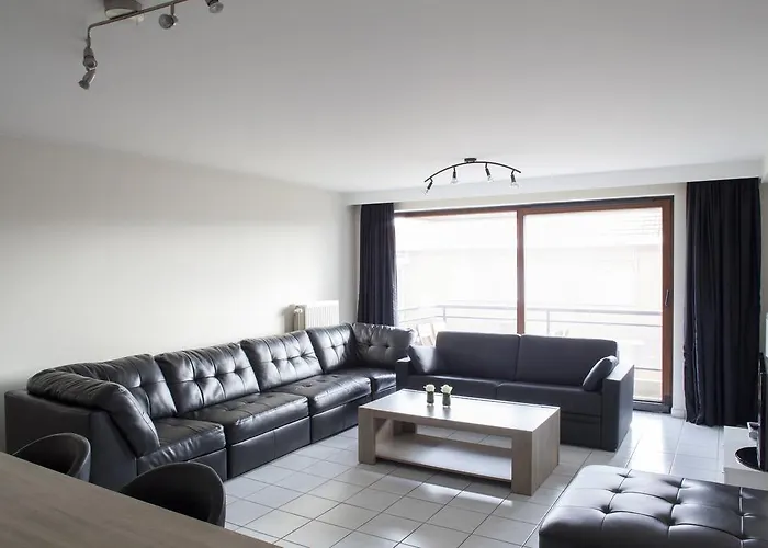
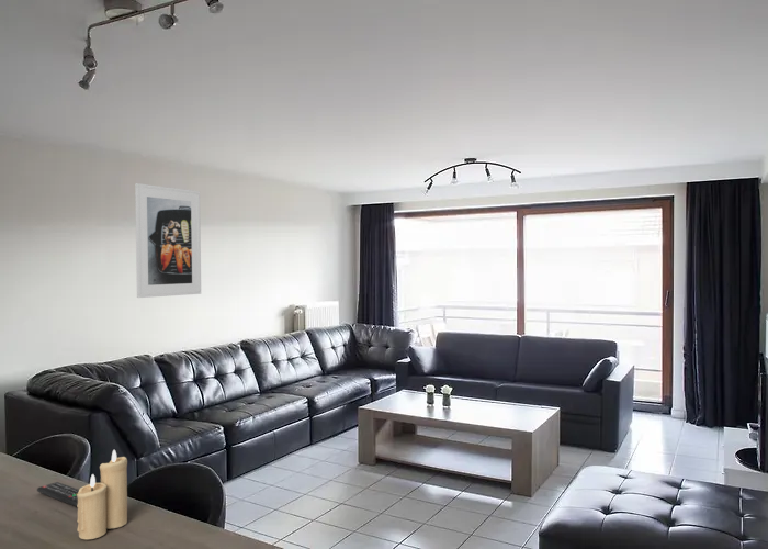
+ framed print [134,182,202,299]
+ candle [76,449,128,540]
+ remote control [36,481,80,508]
